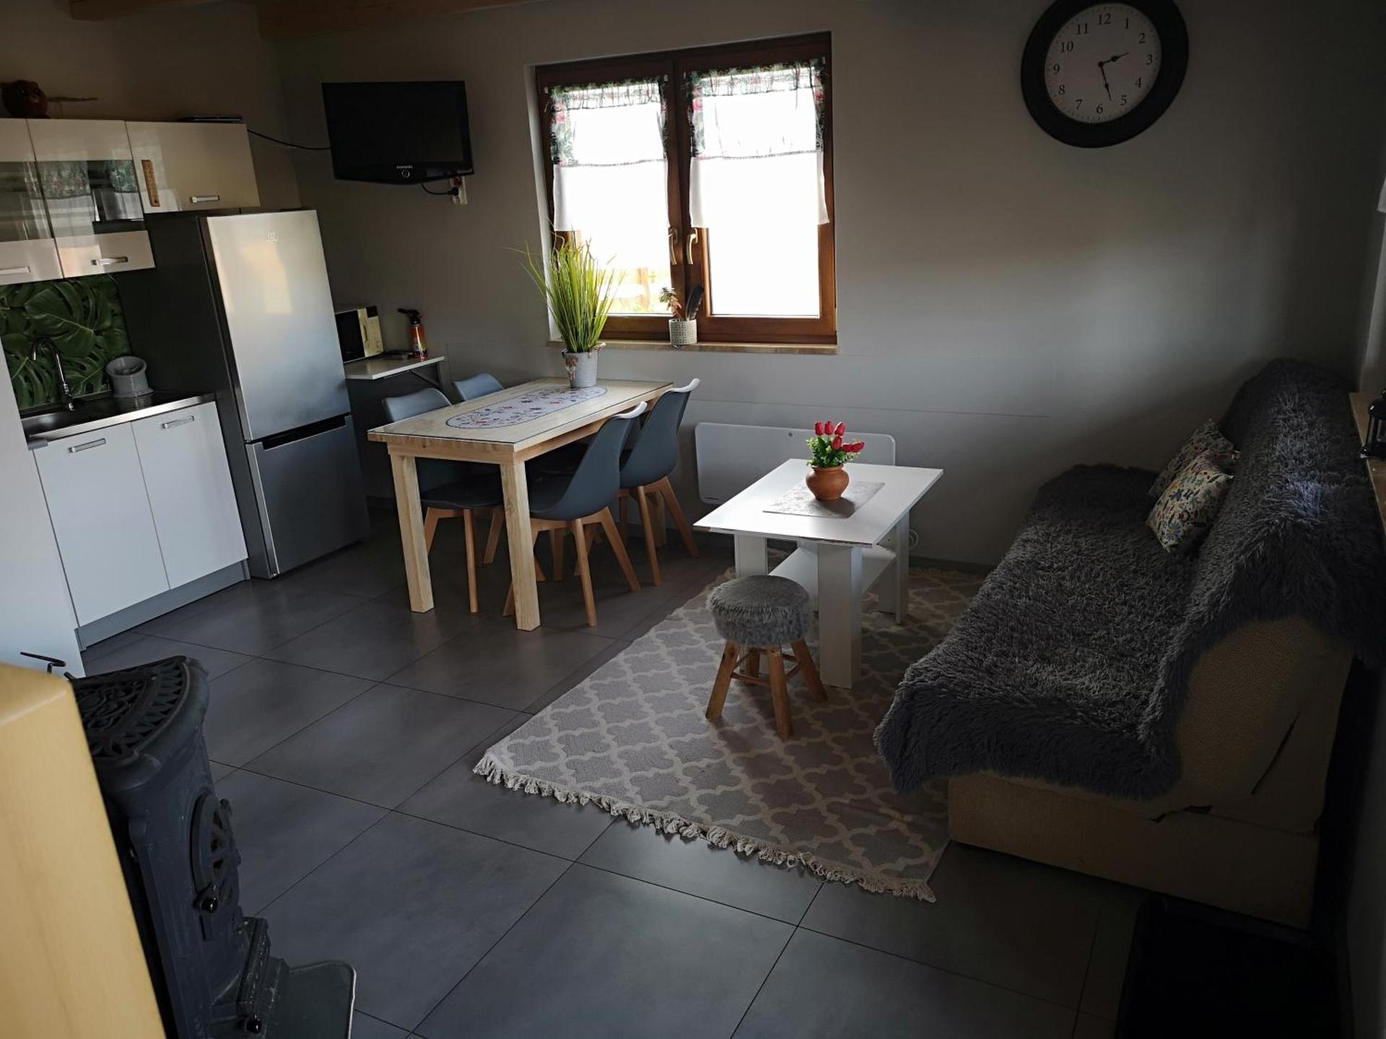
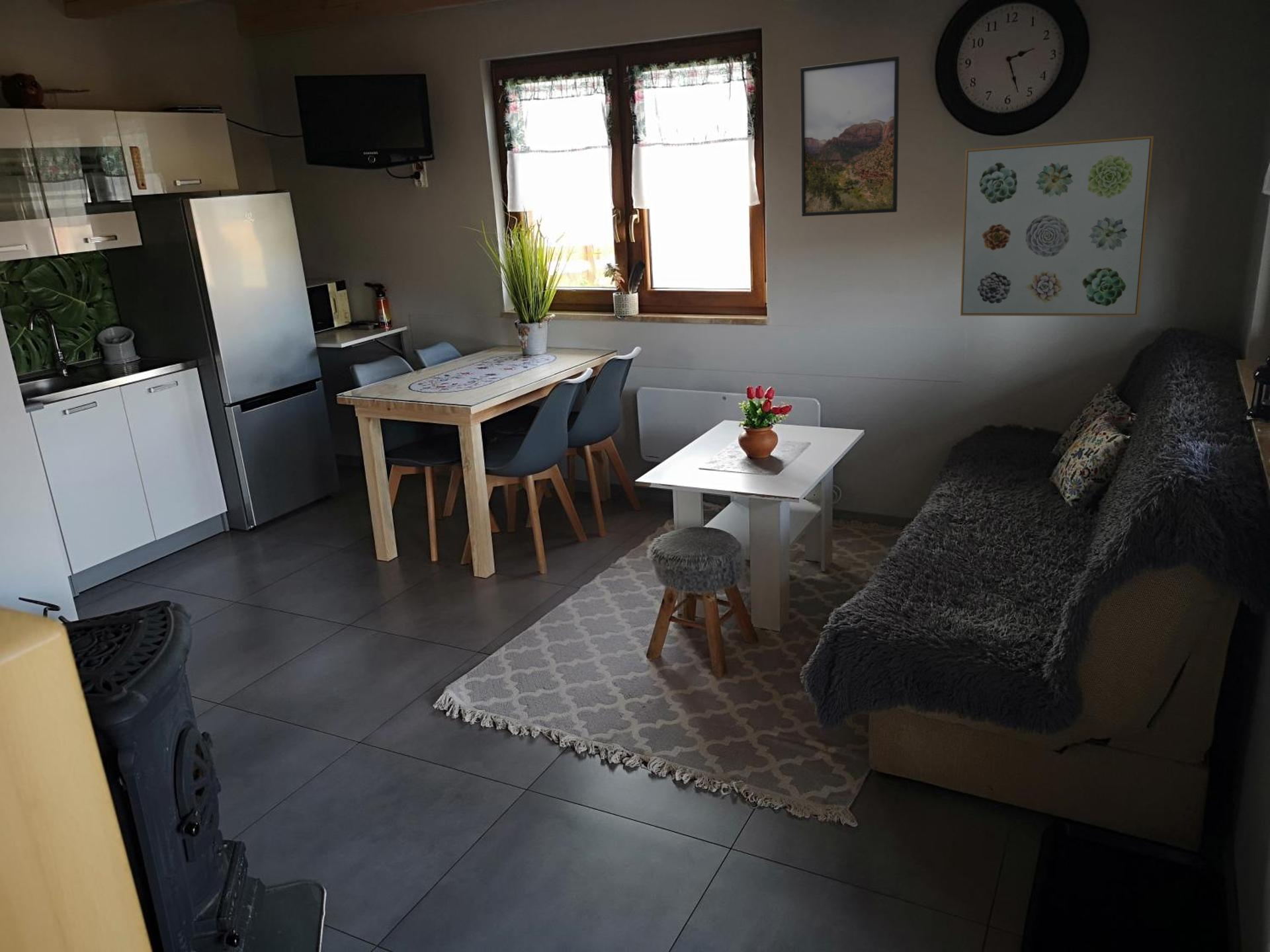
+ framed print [800,56,900,217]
+ wall art [960,136,1154,317]
